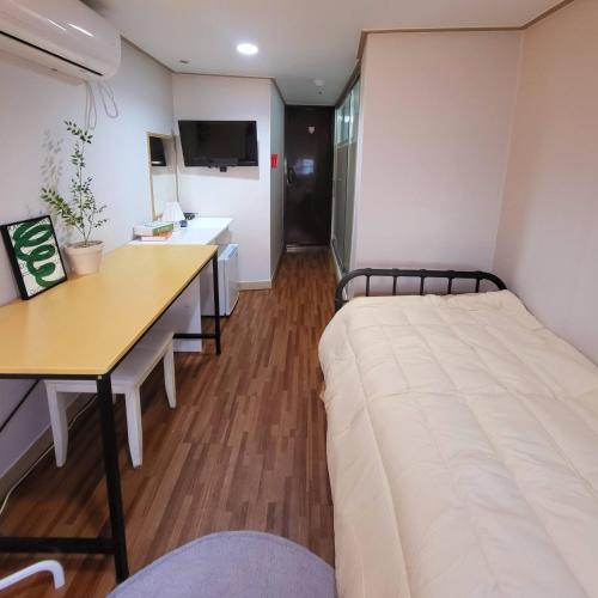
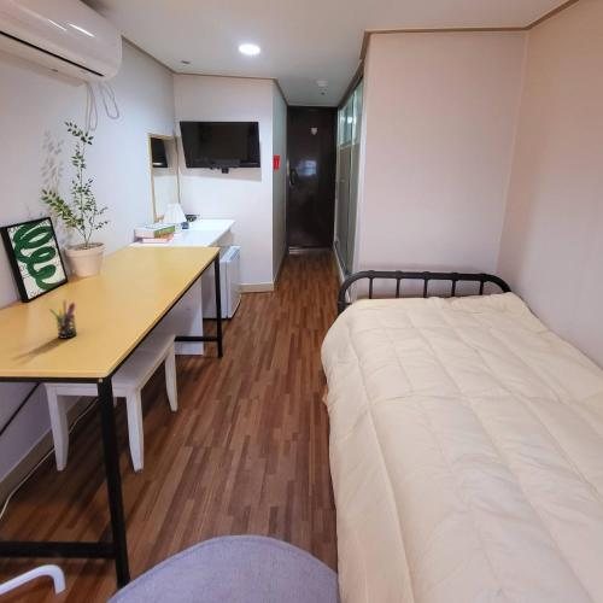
+ pen holder [48,299,78,340]
